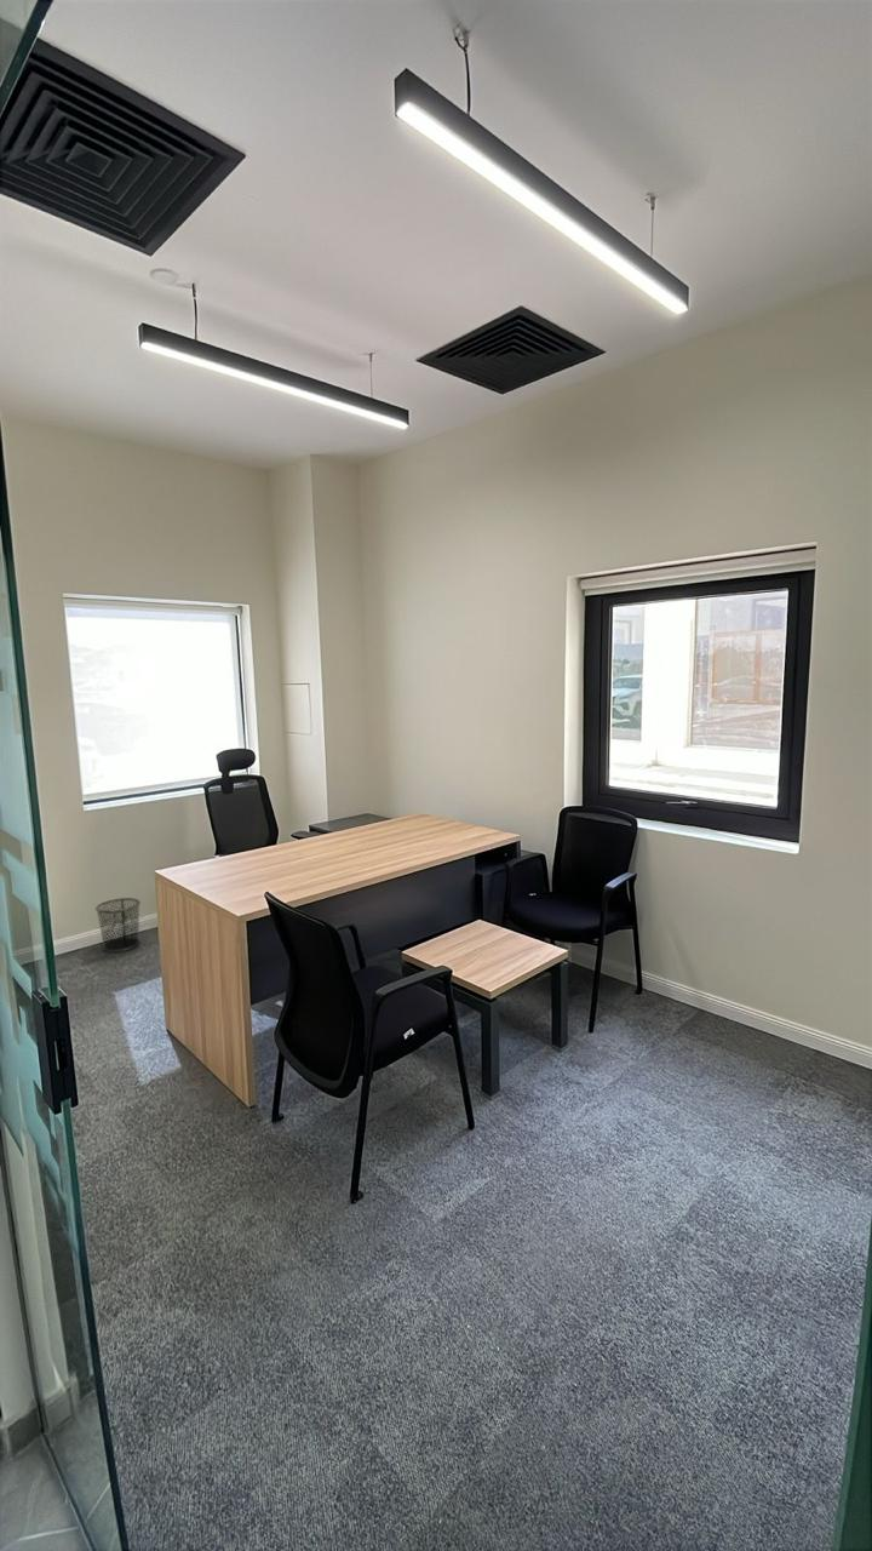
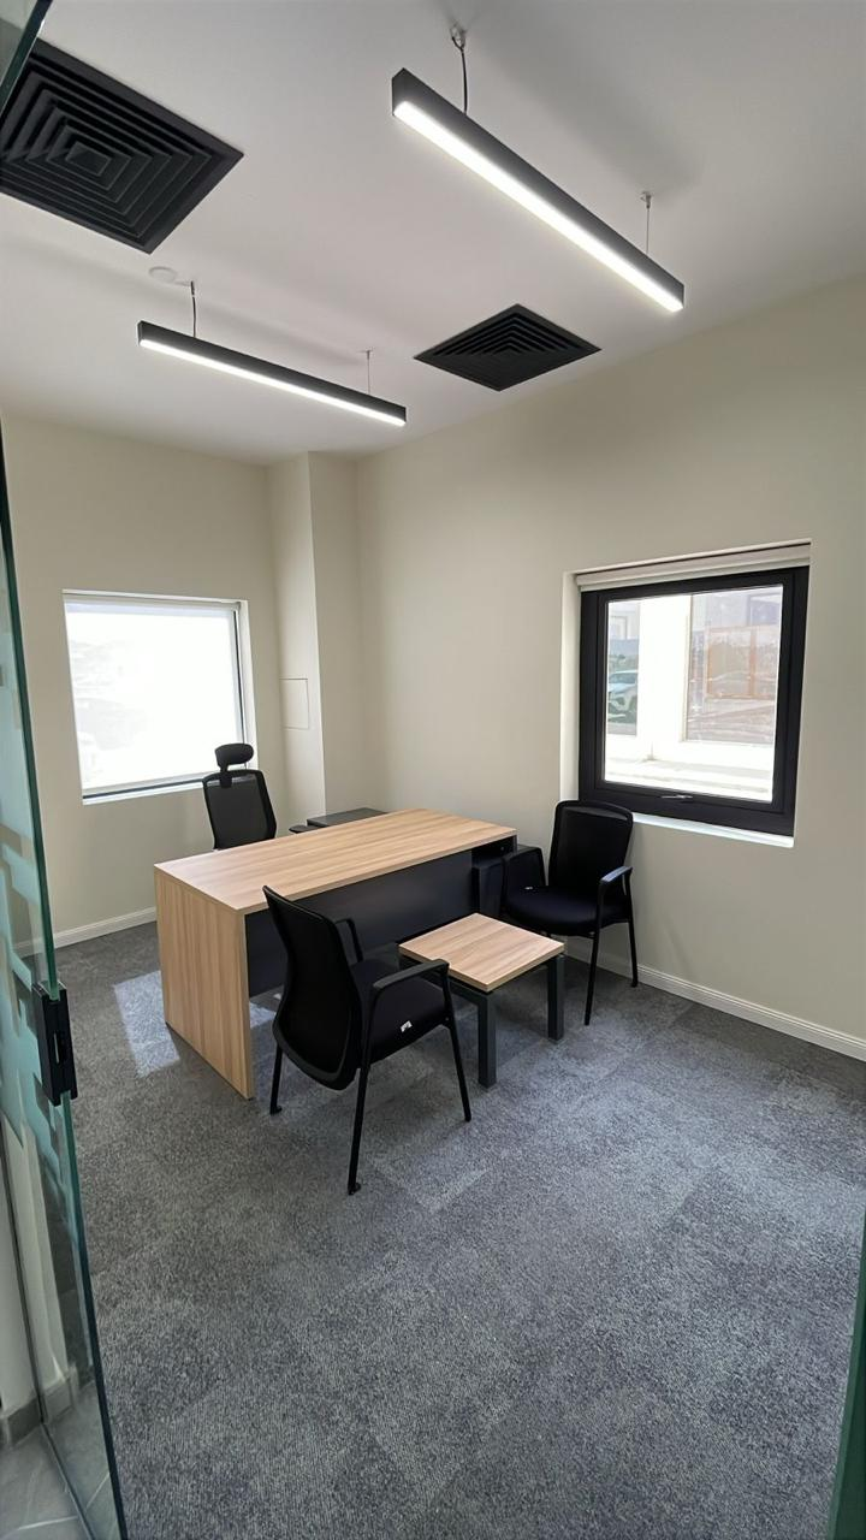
- waste bin [94,897,142,954]
